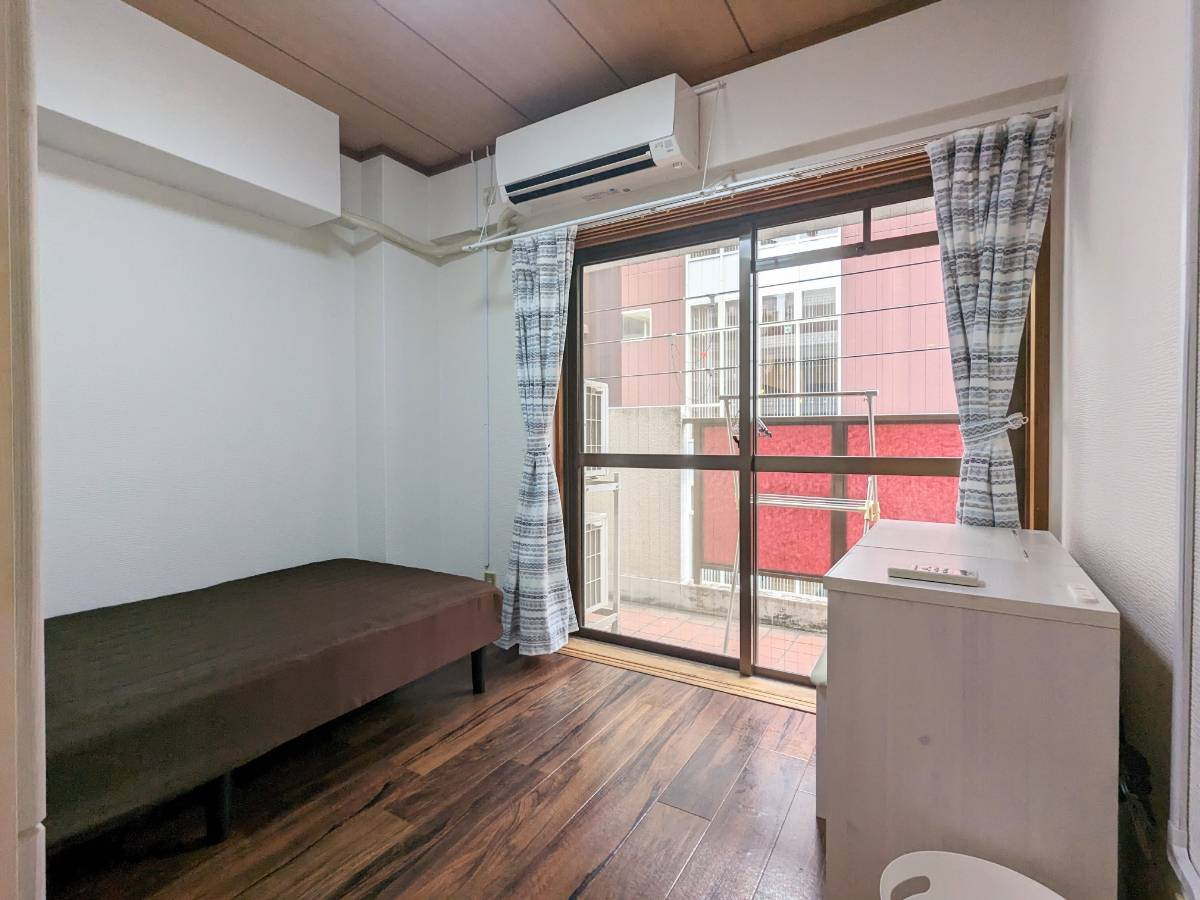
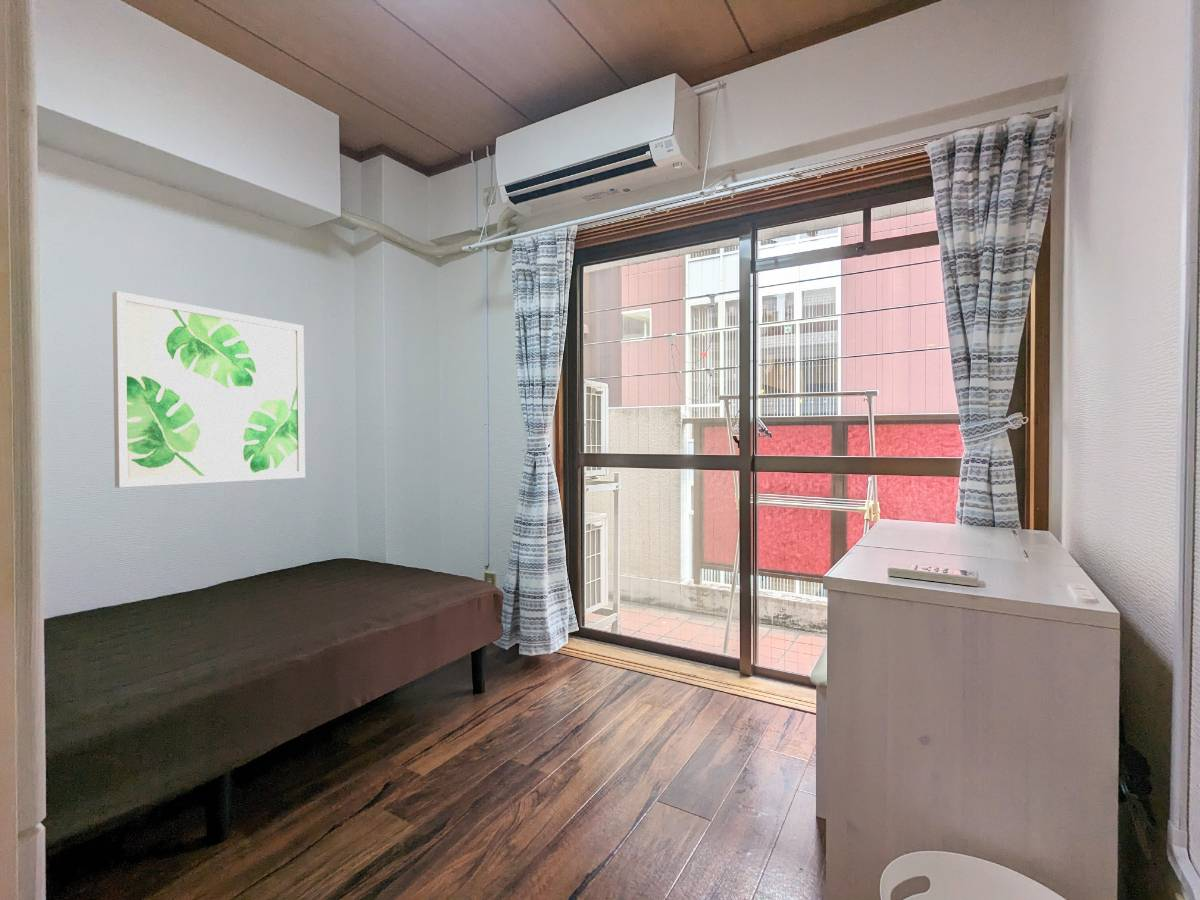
+ wall art [111,290,306,489]
